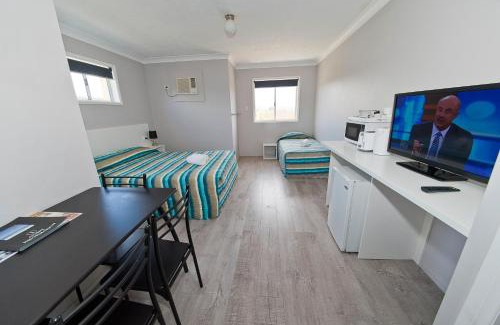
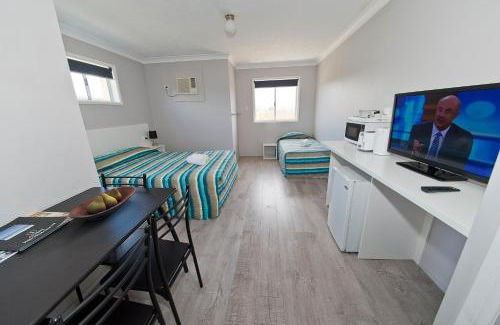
+ fruit bowl [68,185,137,222]
